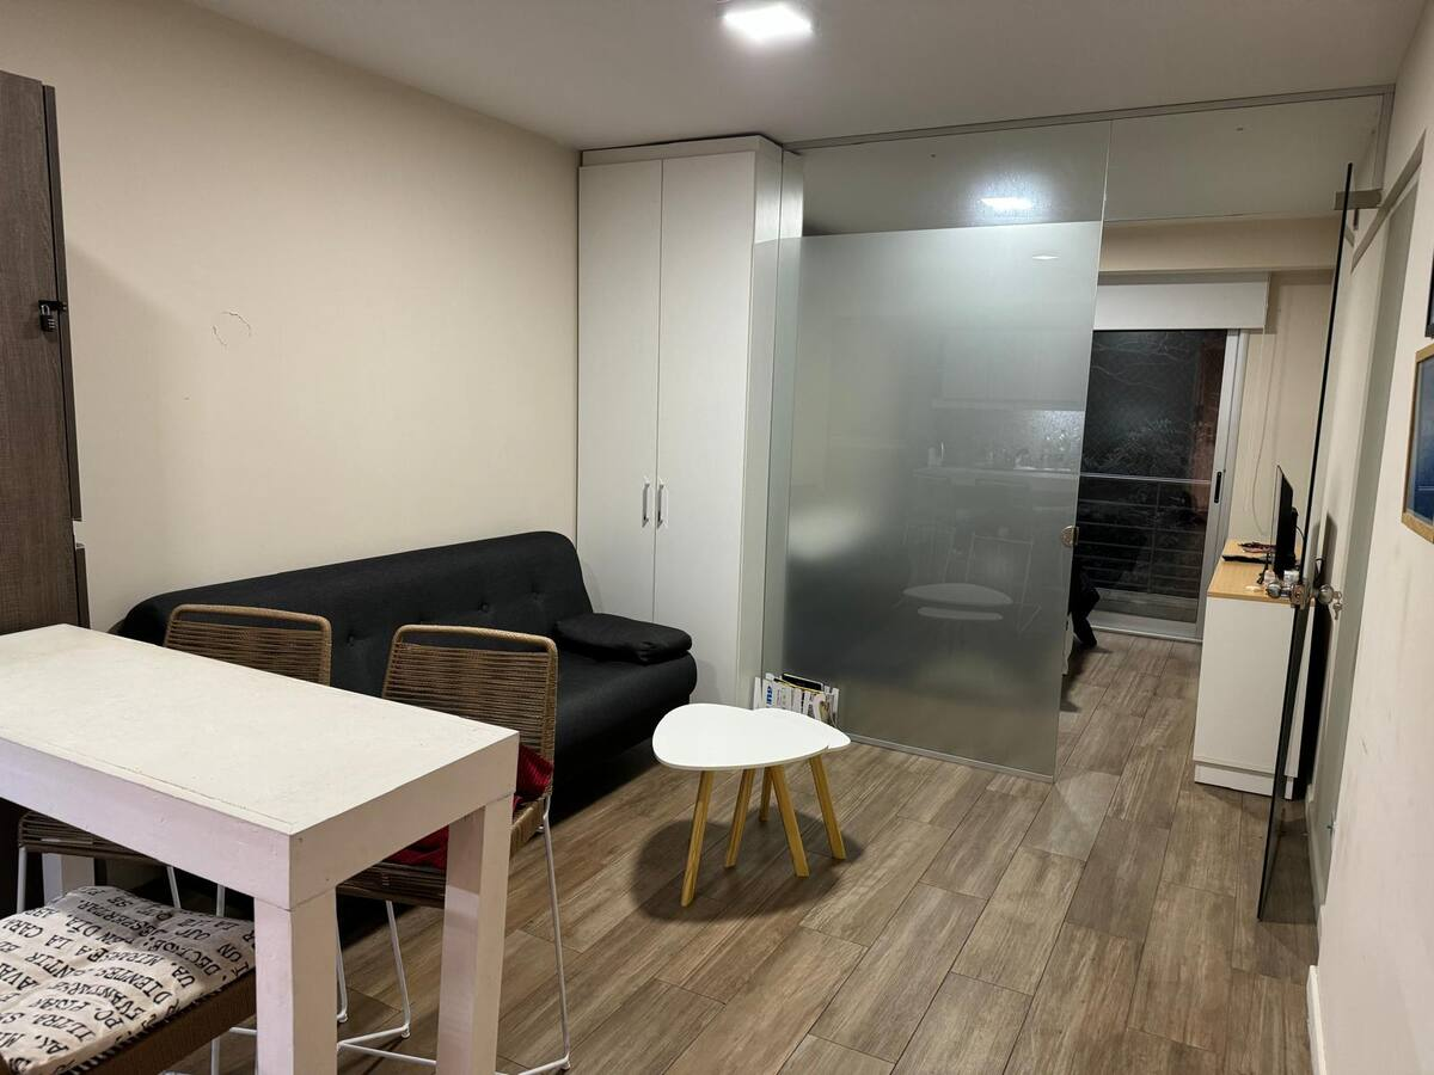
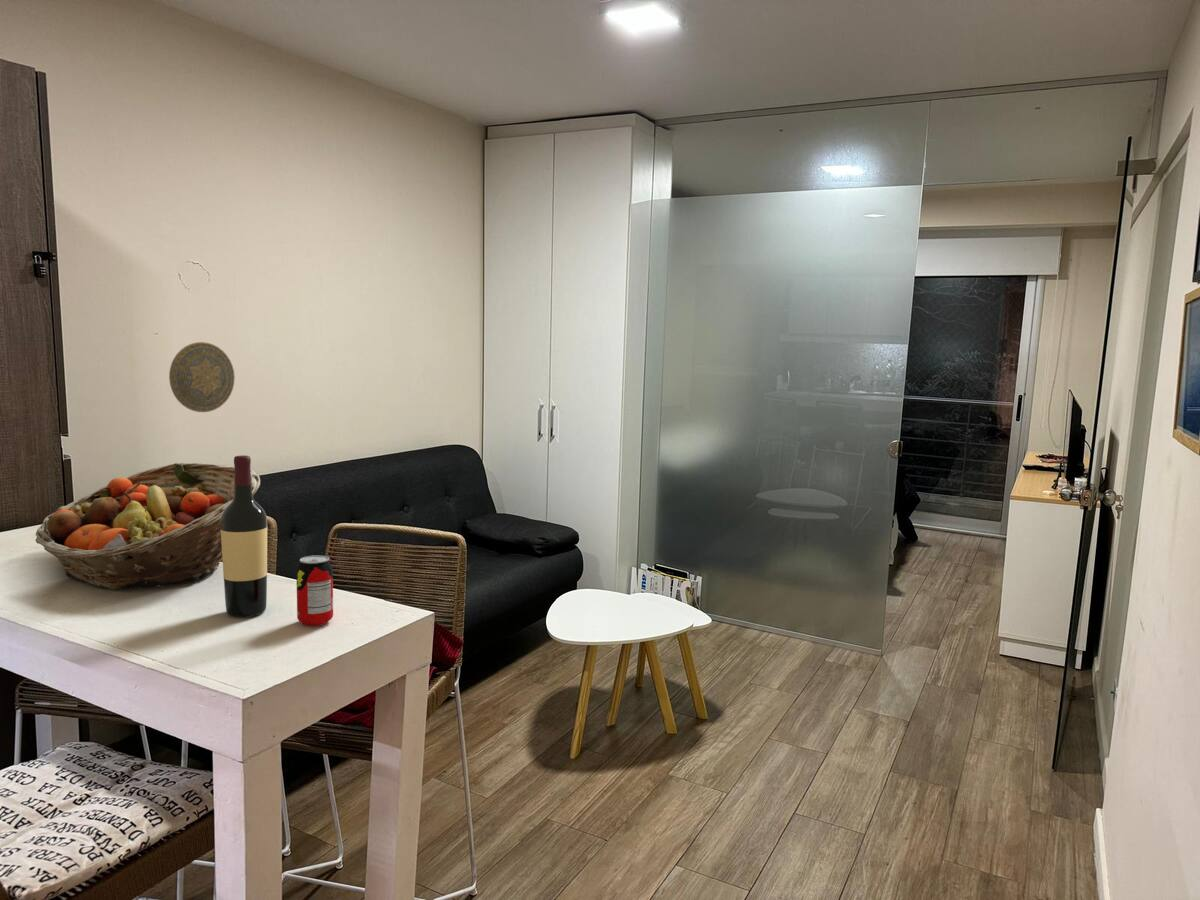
+ wine bottle [221,454,268,618]
+ decorative plate [168,341,236,413]
+ beverage can [295,554,334,627]
+ fruit basket [34,462,261,590]
